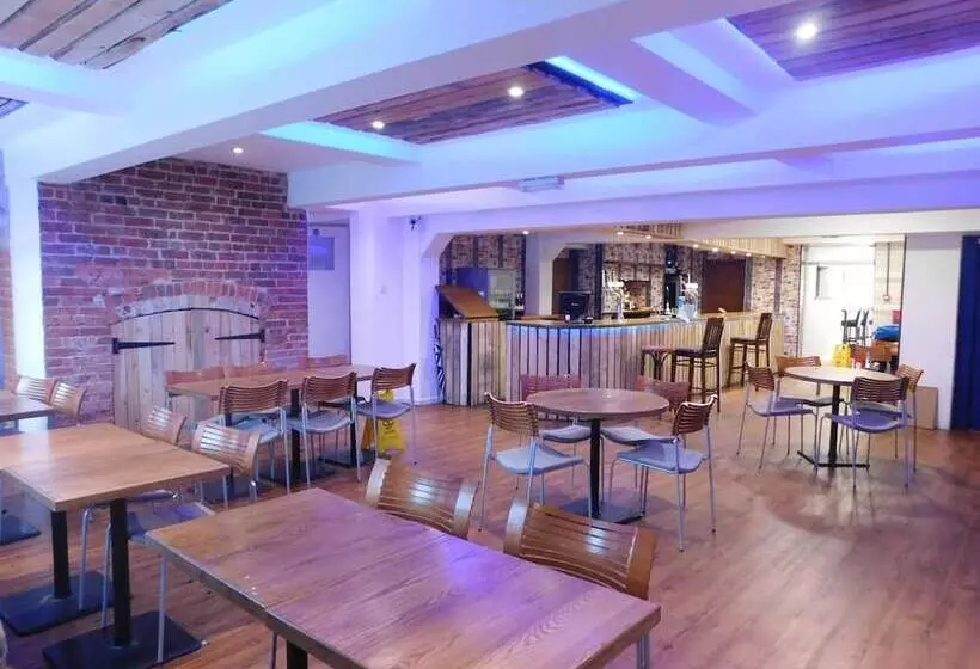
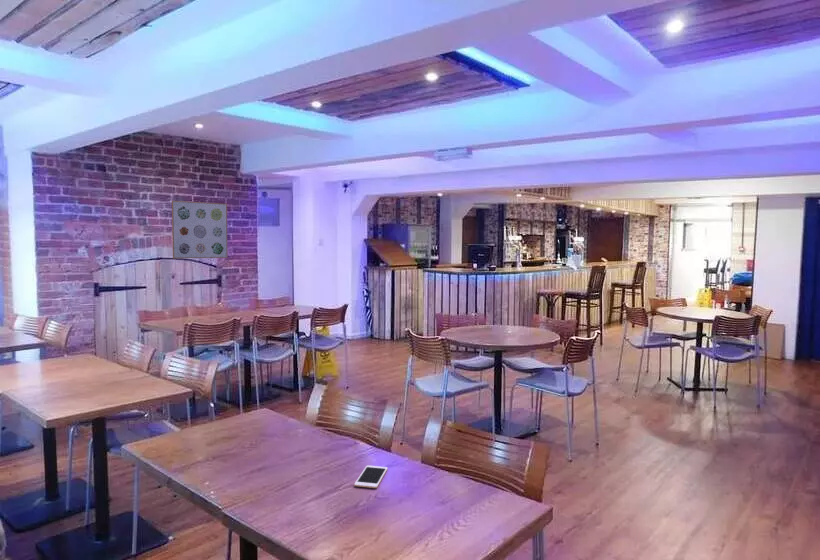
+ wall art [171,200,228,259]
+ cell phone [353,465,389,489]
